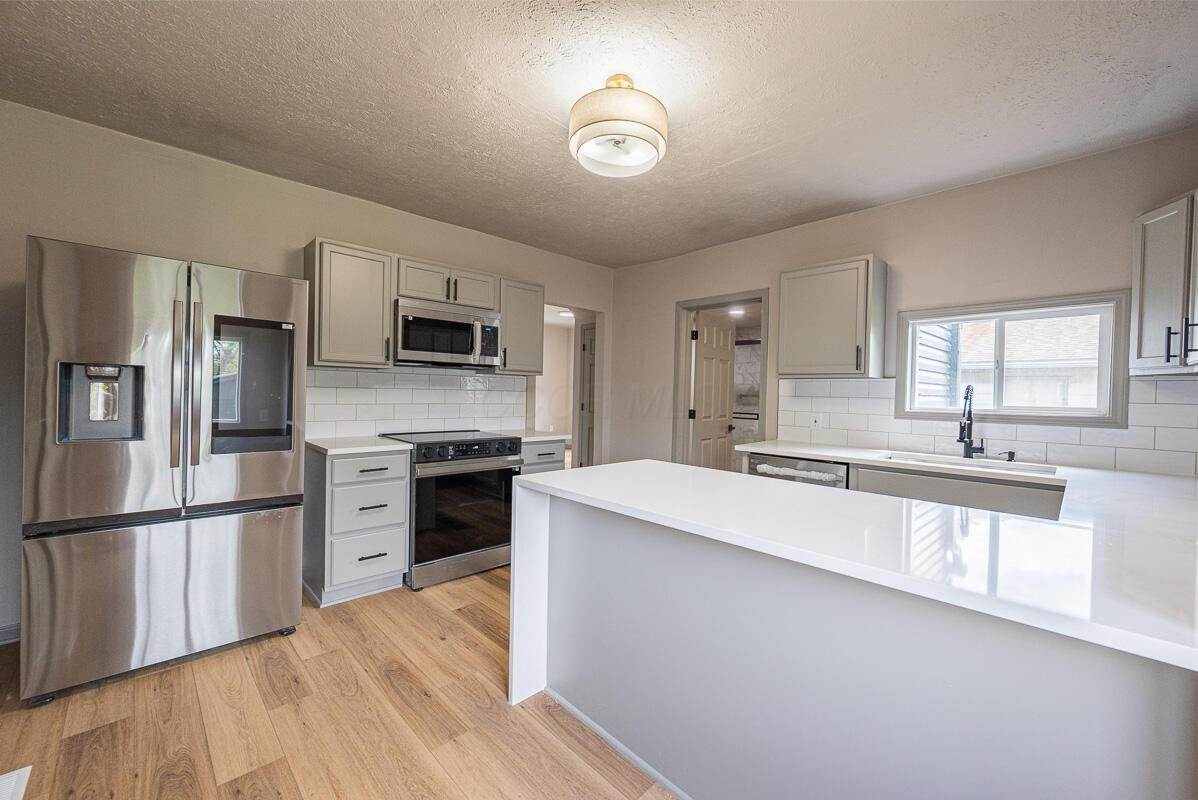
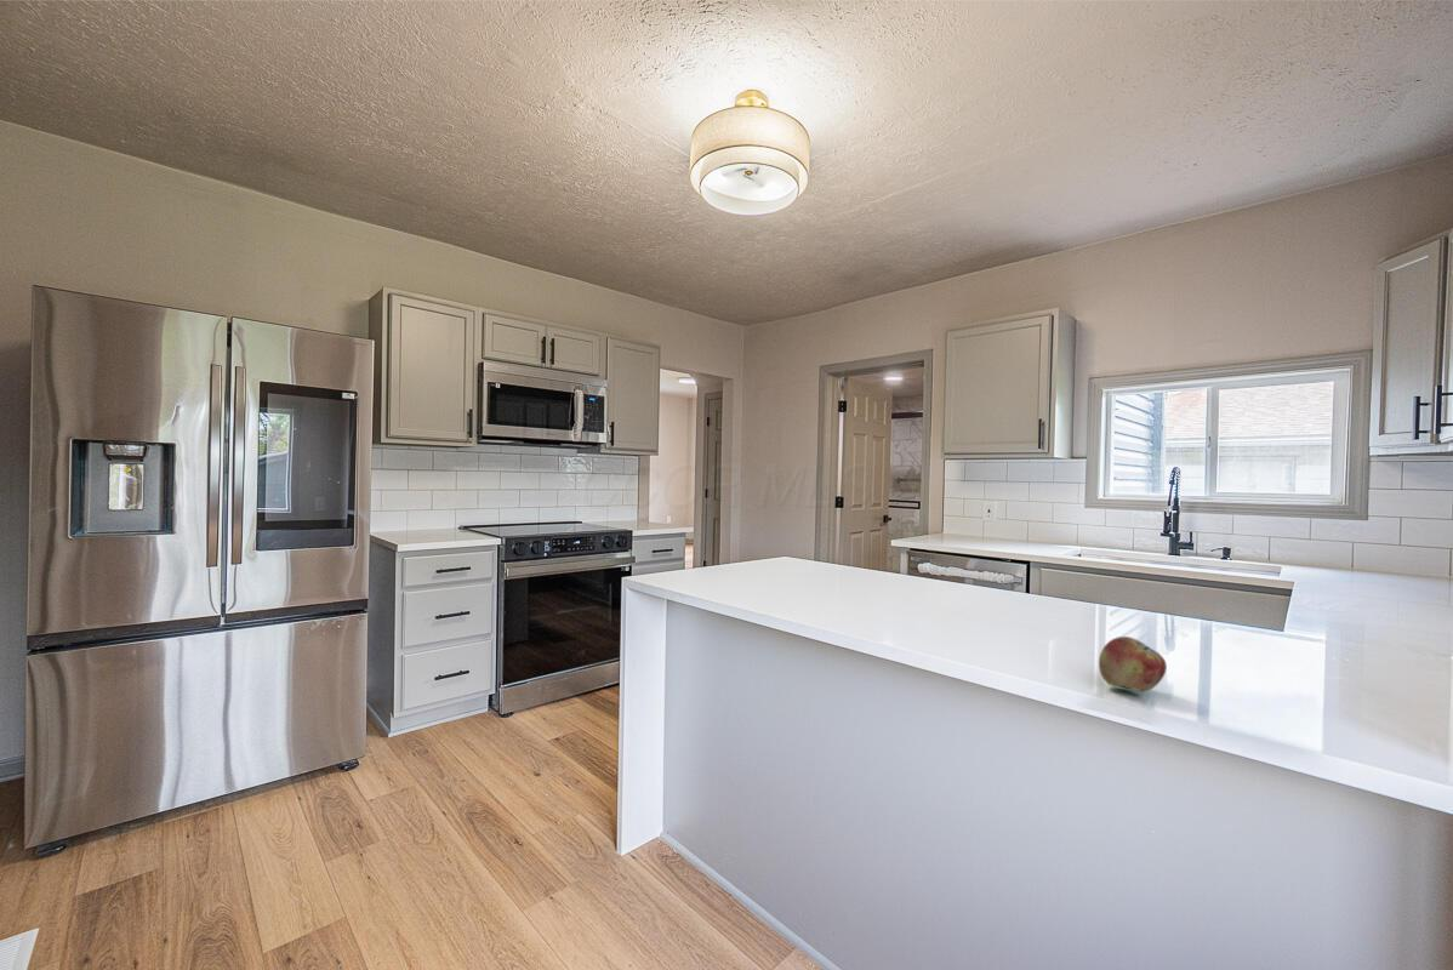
+ fruit [1098,635,1168,692]
